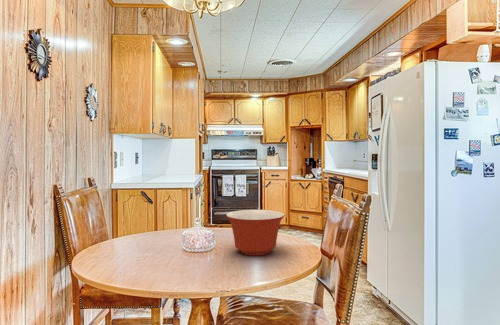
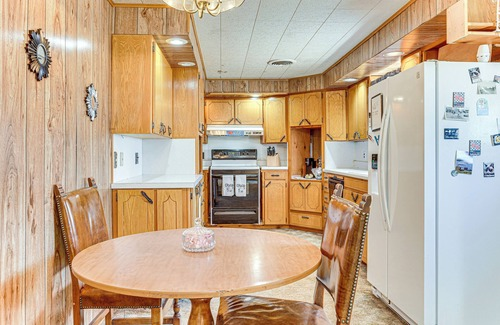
- mixing bowl [225,209,286,256]
